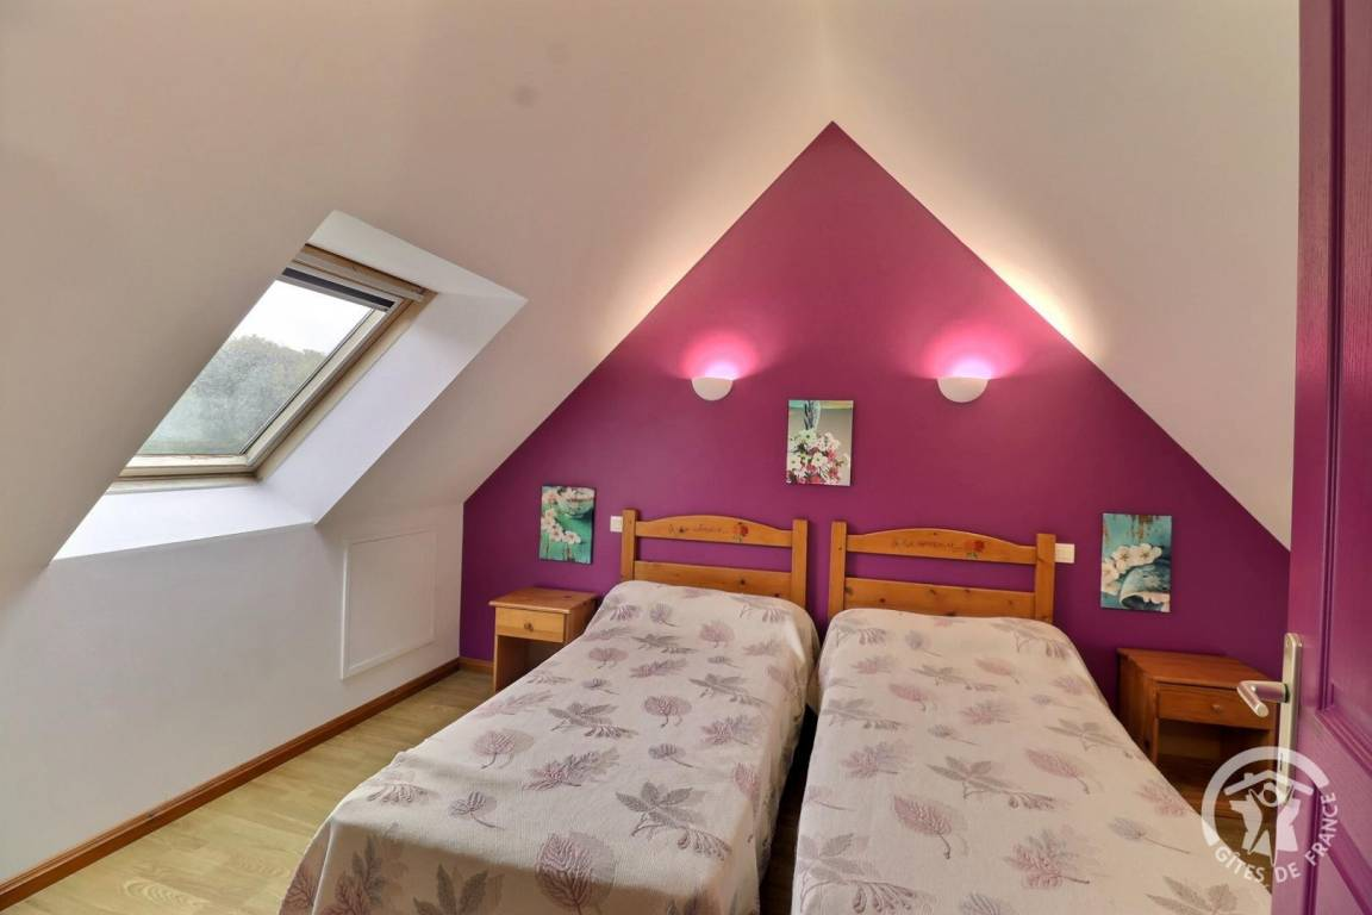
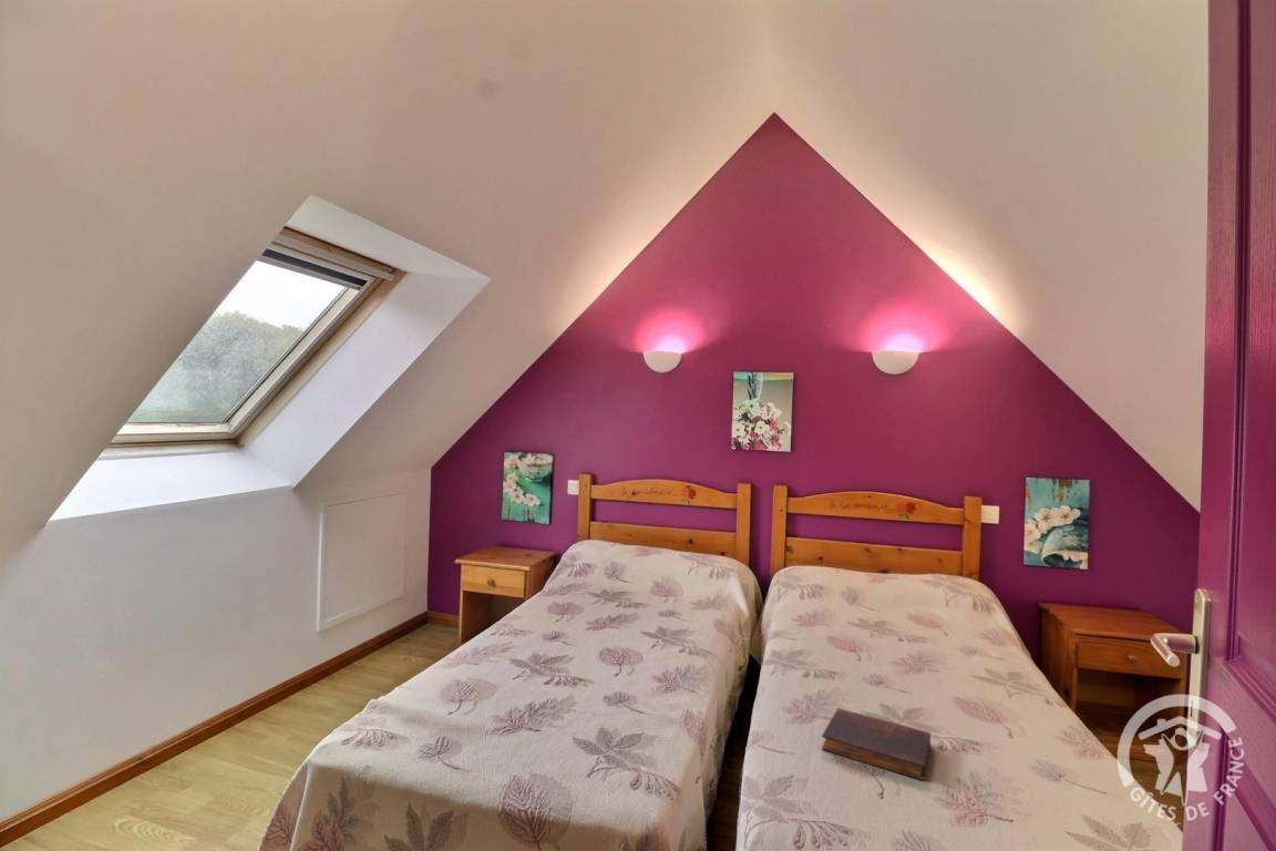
+ book [821,707,932,781]
